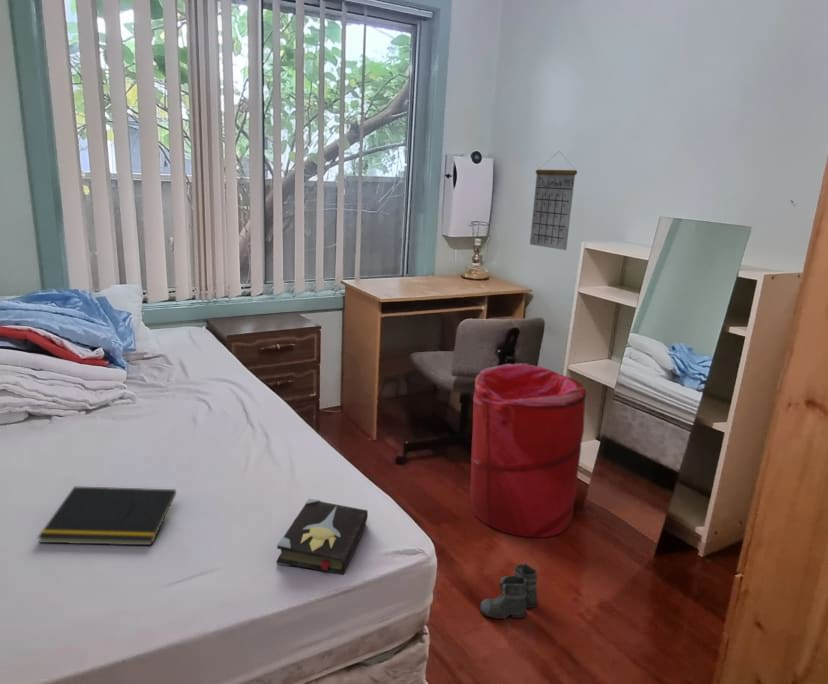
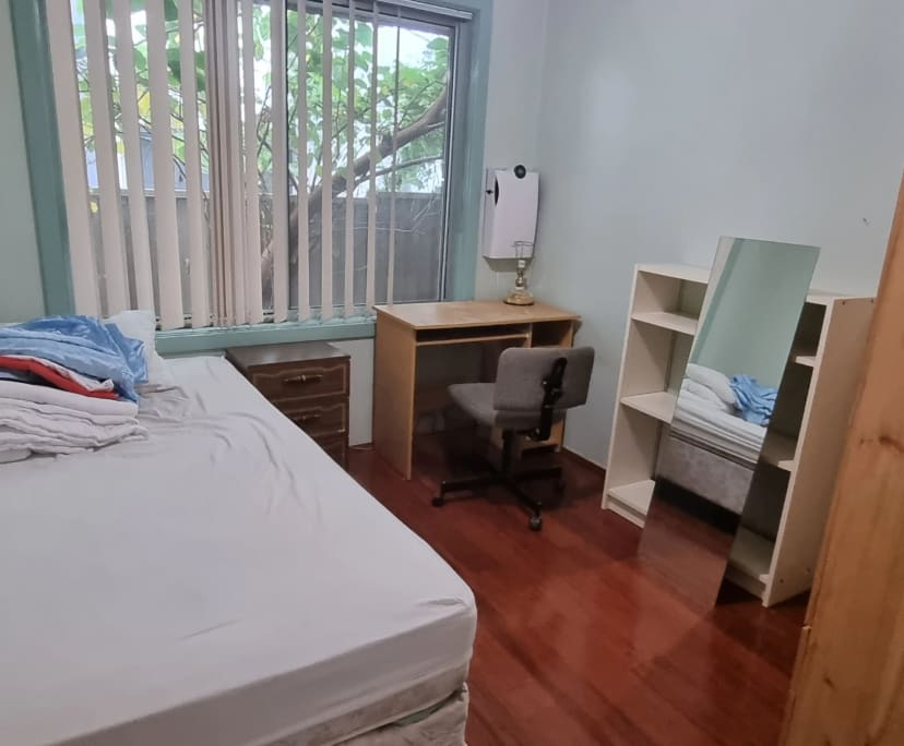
- hardback book [275,497,369,576]
- boots [479,562,539,628]
- notepad [36,485,177,547]
- calendar [529,151,578,251]
- laundry hamper [469,362,587,538]
